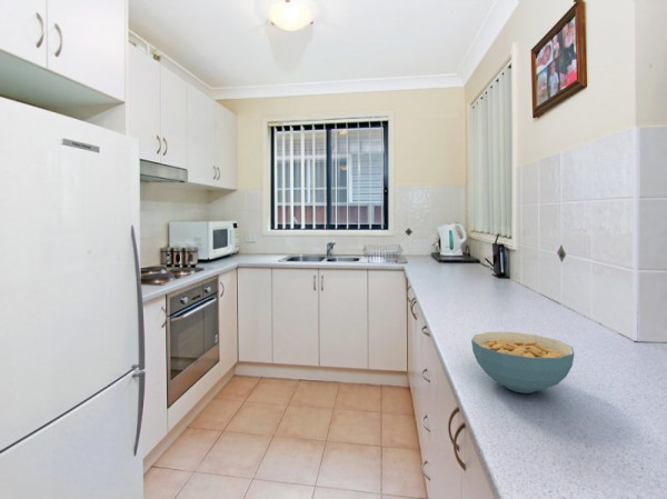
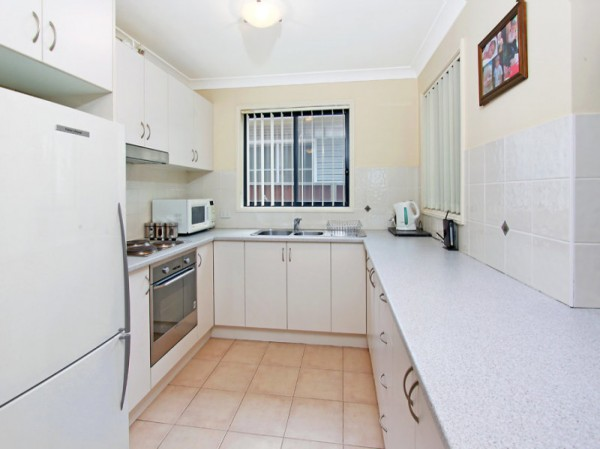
- cereal bowl [470,331,576,395]
